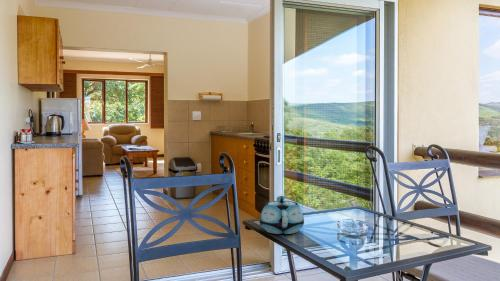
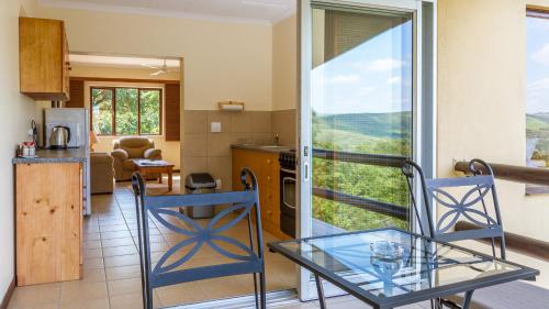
- teapot [259,195,305,235]
